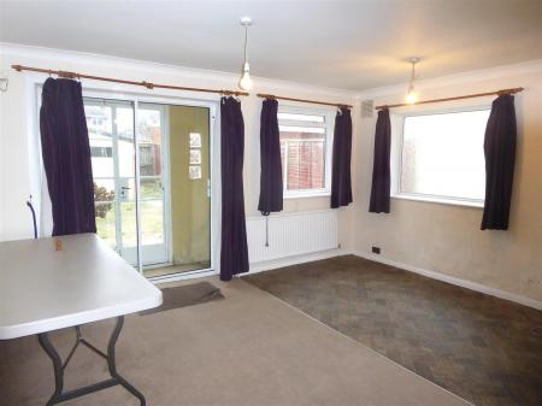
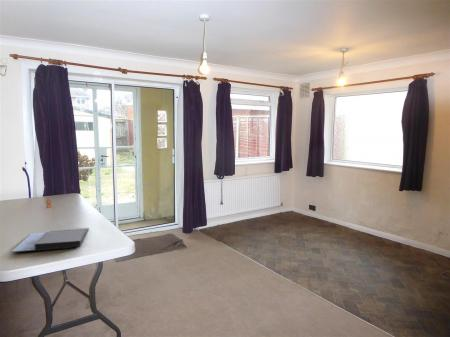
+ notebook [10,227,90,254]
